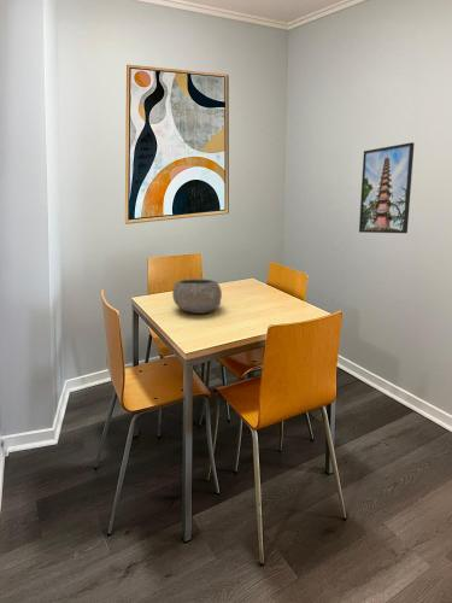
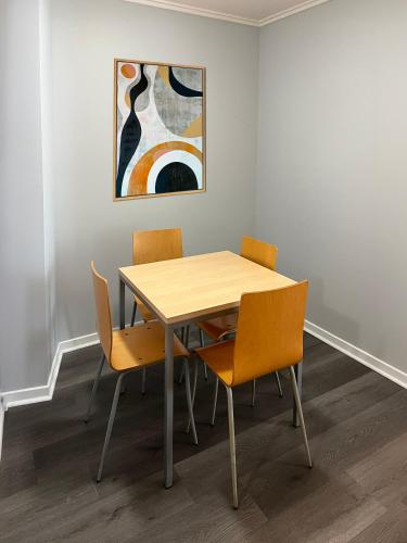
- bowl [171,277,223,315]
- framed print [358,141,416,234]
